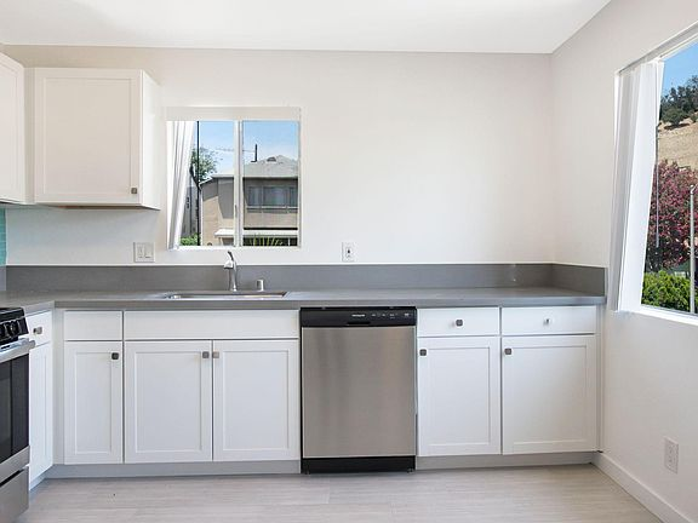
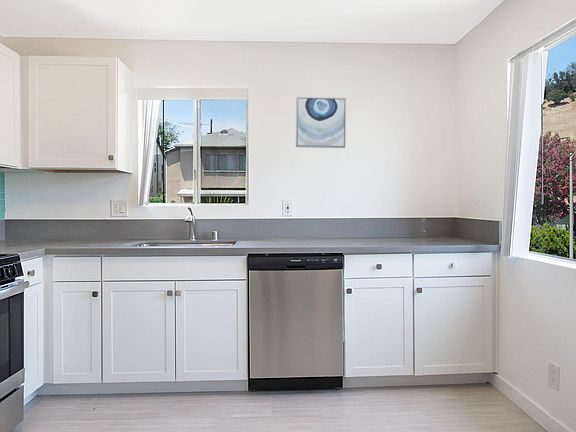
+ wall art [295,96,347,149]
